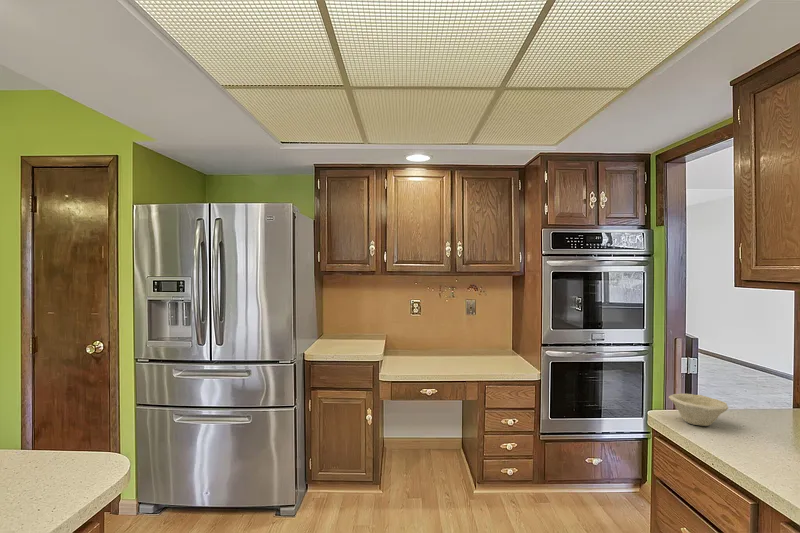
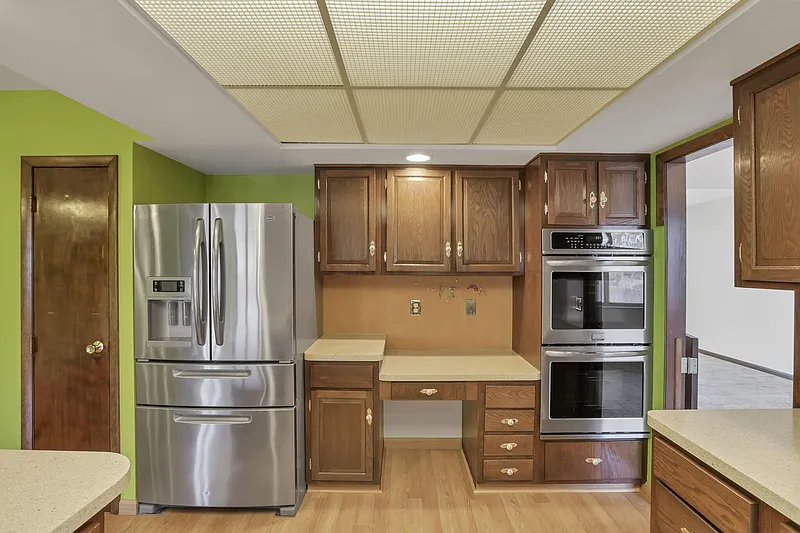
- bowl [668,392,729,427]
